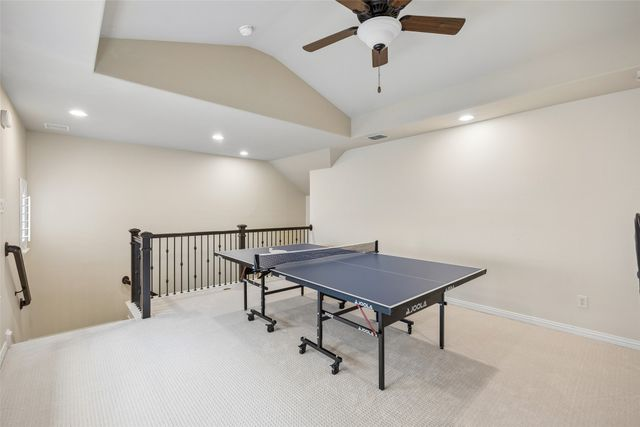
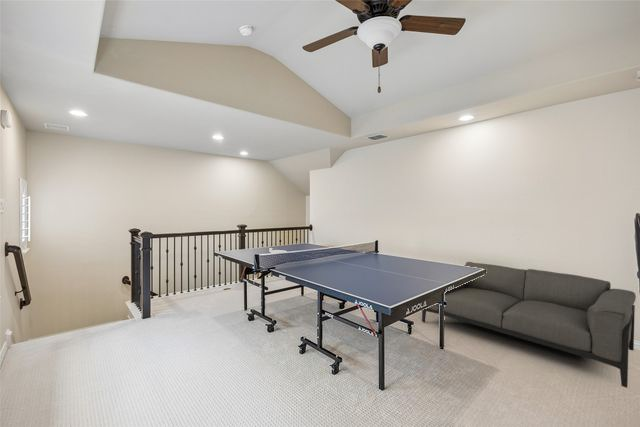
+ sofa [421,261,637,389]
